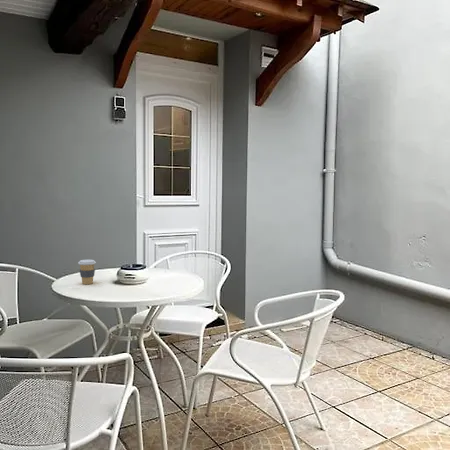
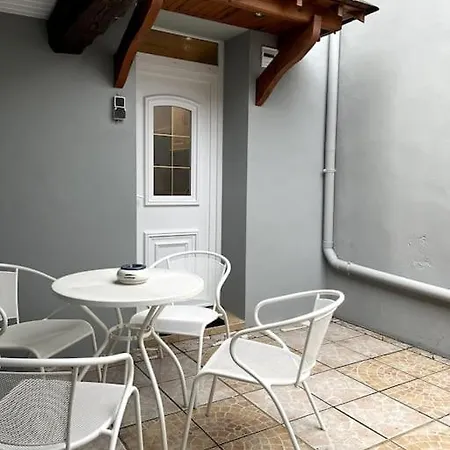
- coffee cup [77,259,97,285]
